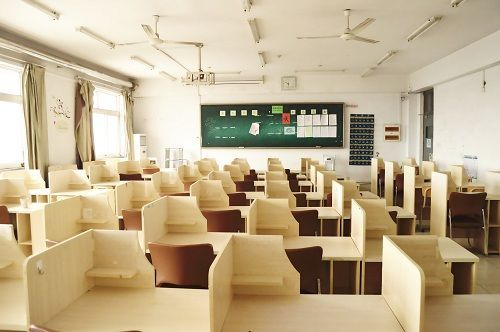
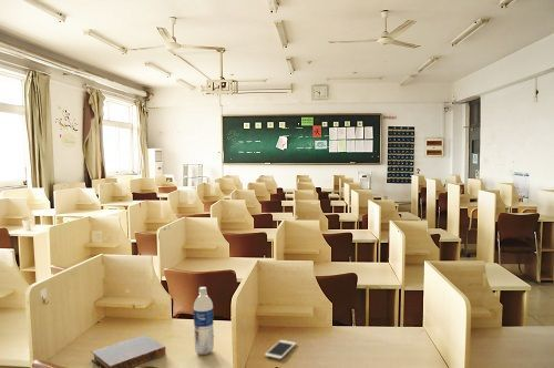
+ water bottle [193,286,215,356]
+ book [91,334,166,368]
+ cell phone [264,339,297,360]
